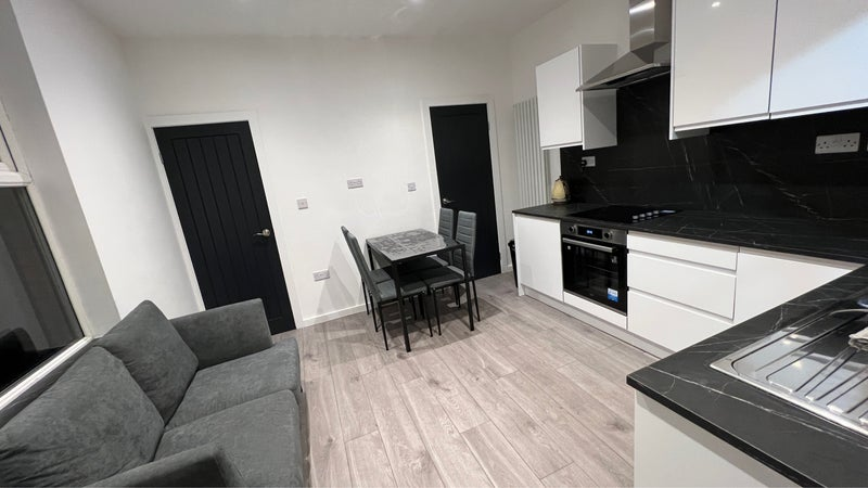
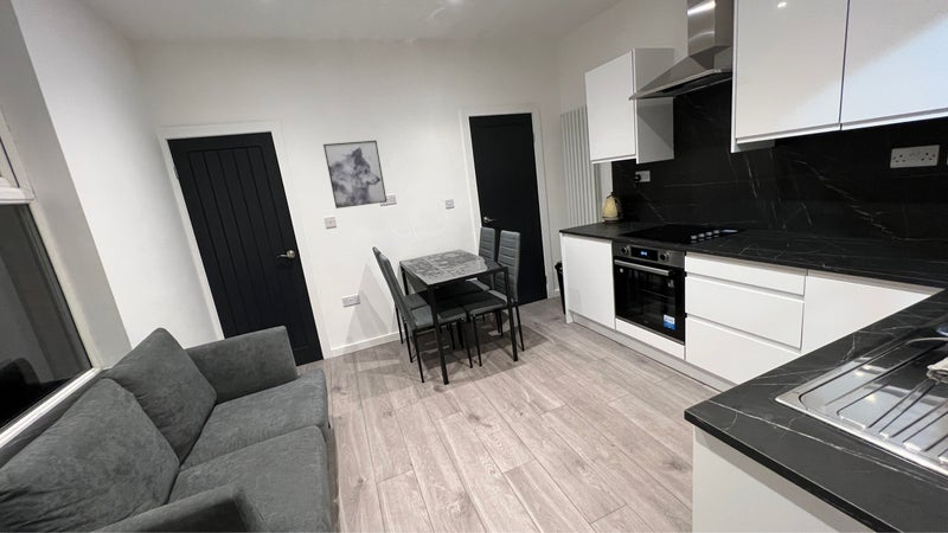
+ wall art [322,140,387,210]
